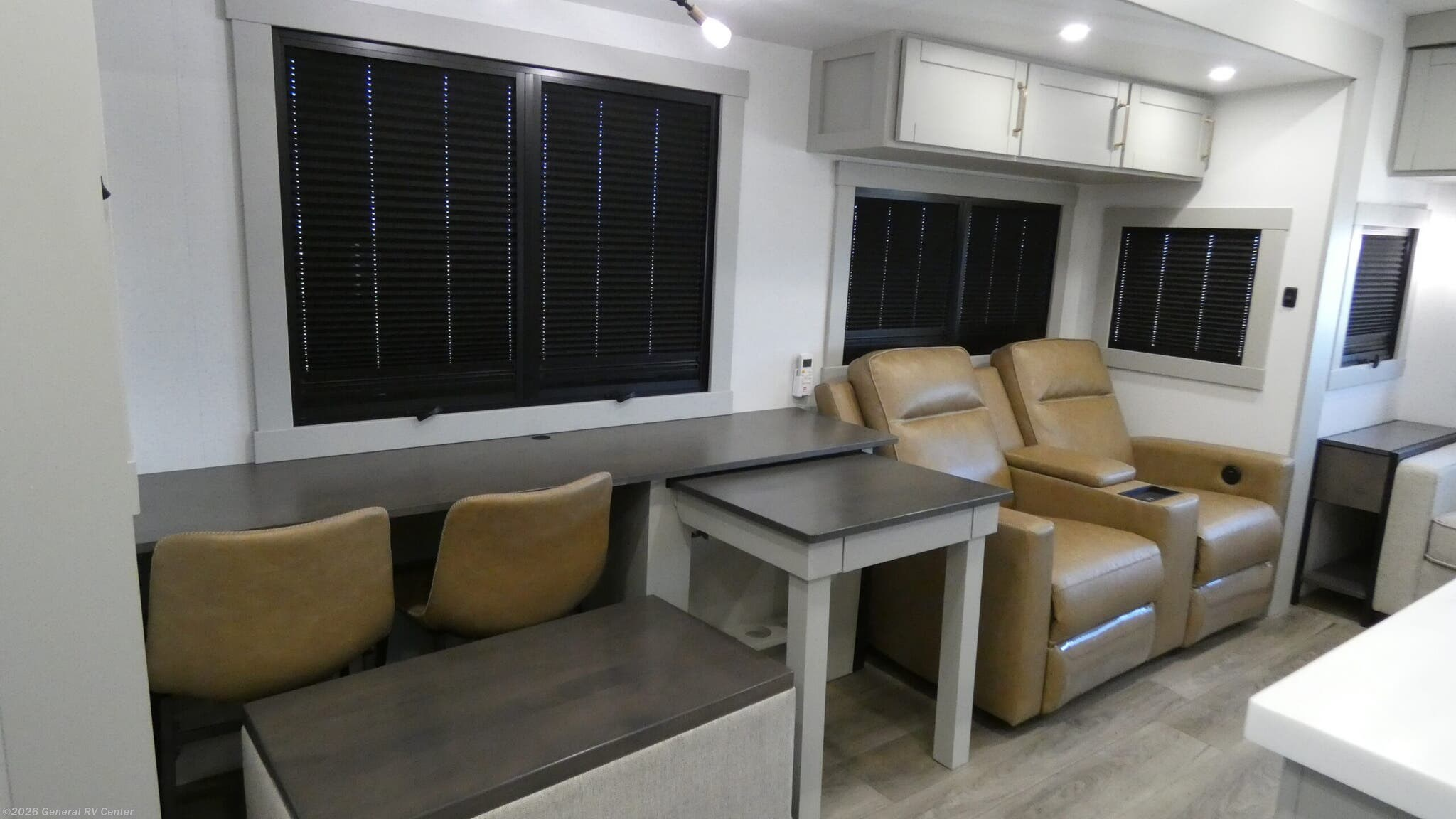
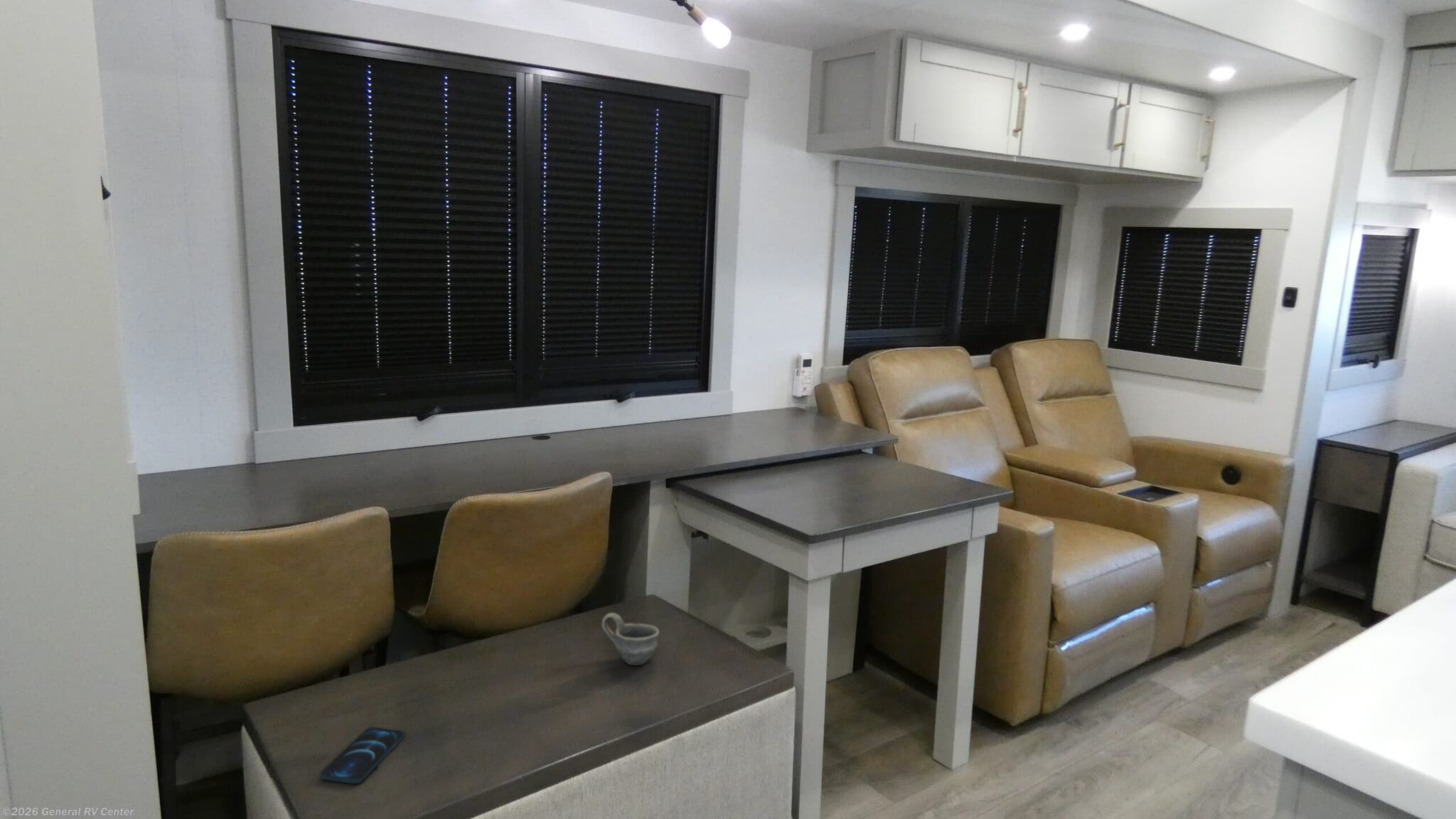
+ cup [601,612,660,666]
+ smartphone [319,727,405,784]
